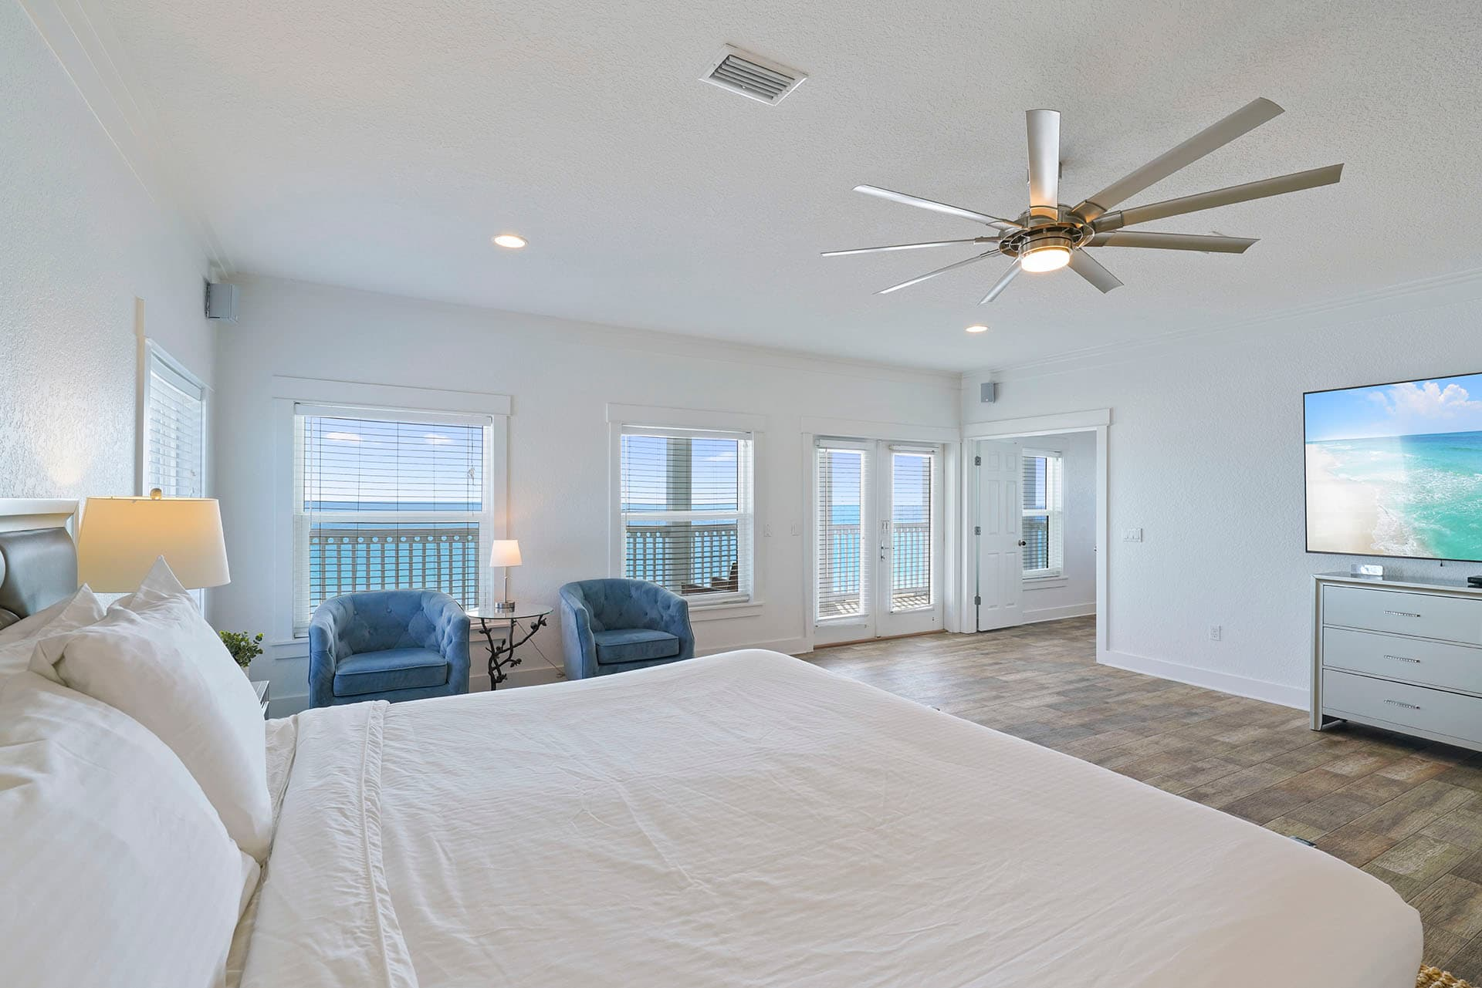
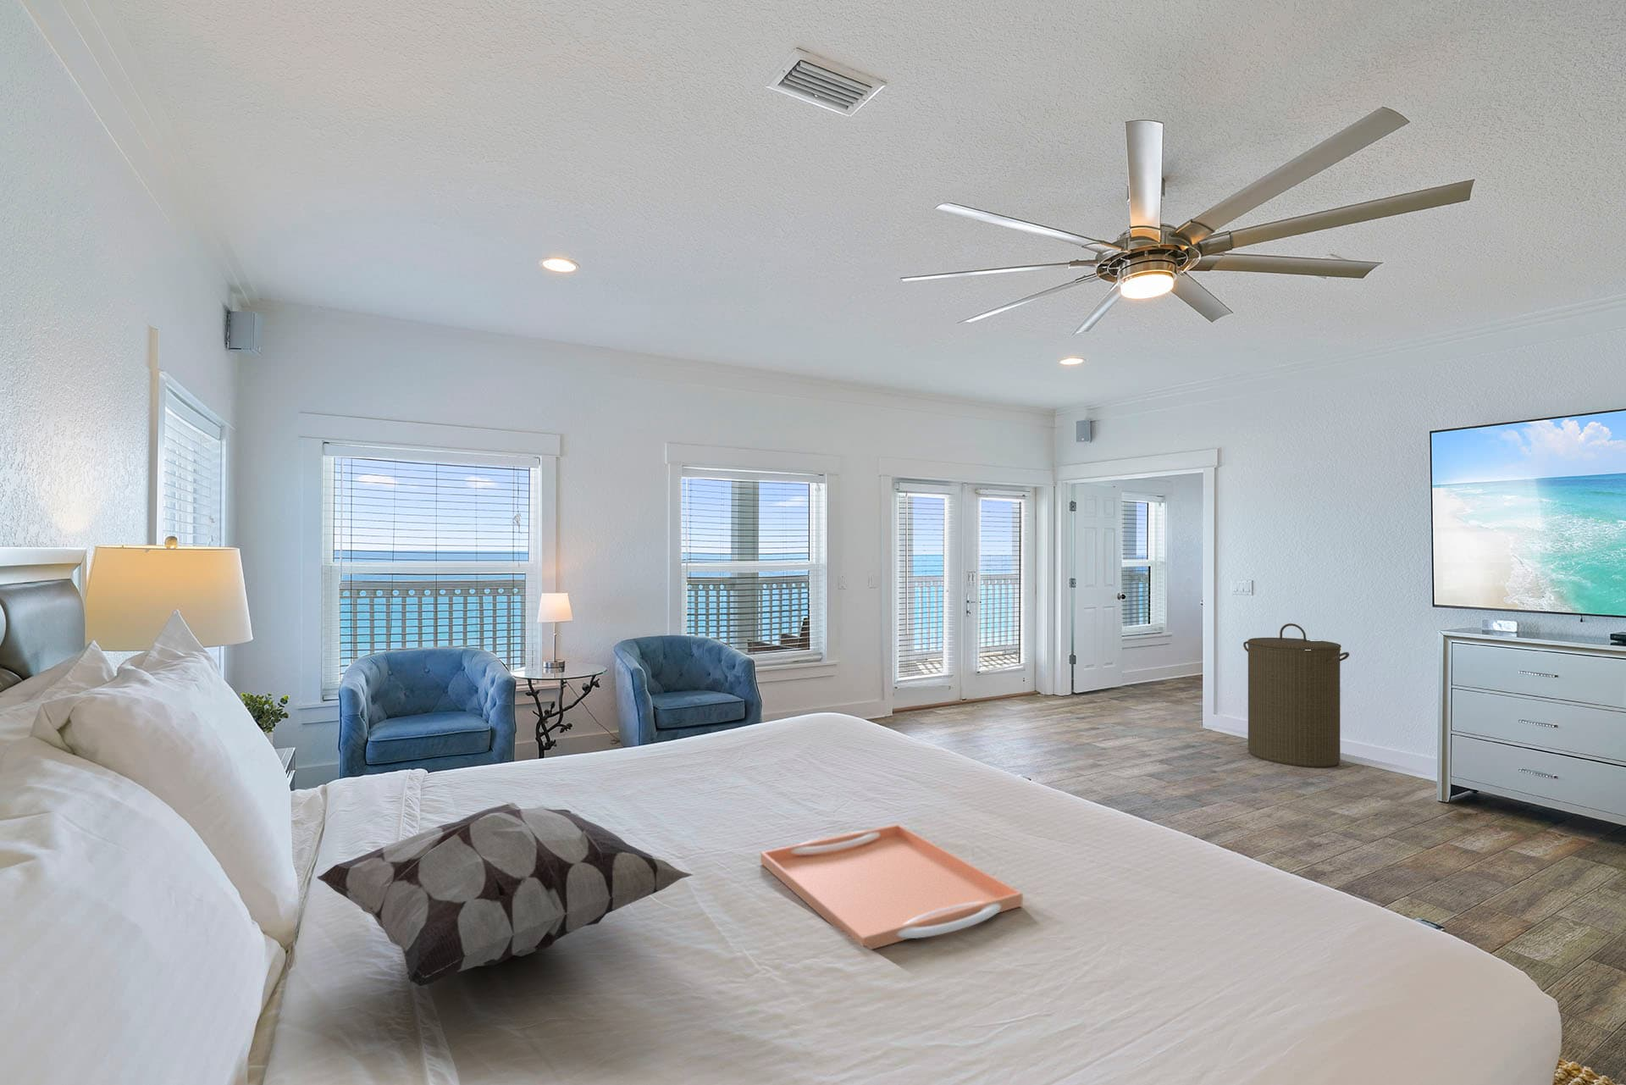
+ decorative pillow [316,802,694,987]
+ serving tray [759,823,1024,951]
+ laundry hamper [1242,622,1350,768]
